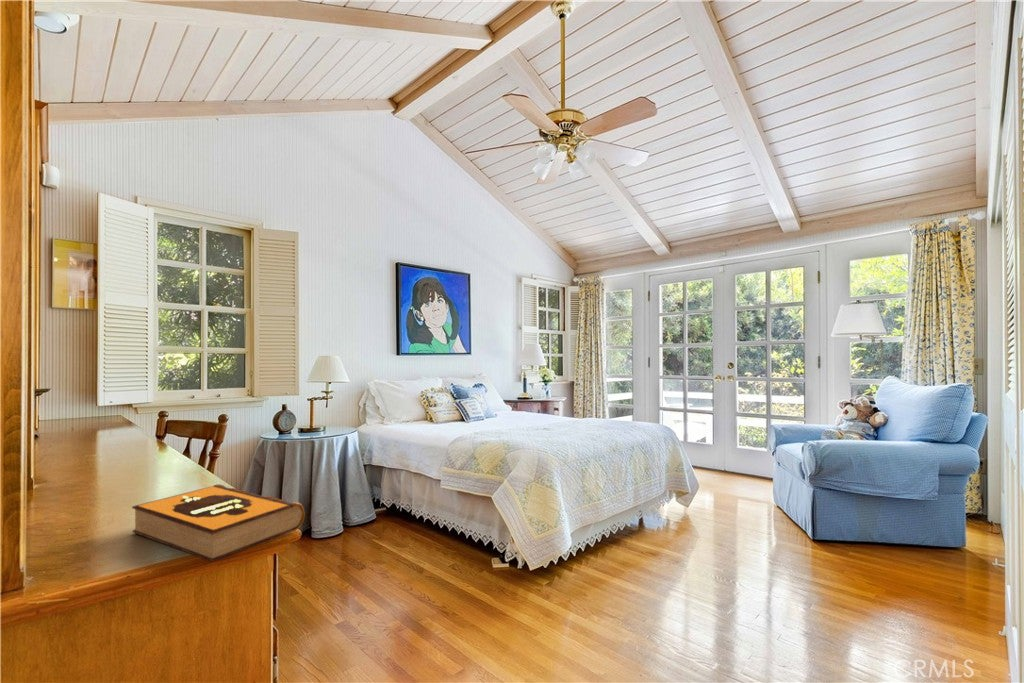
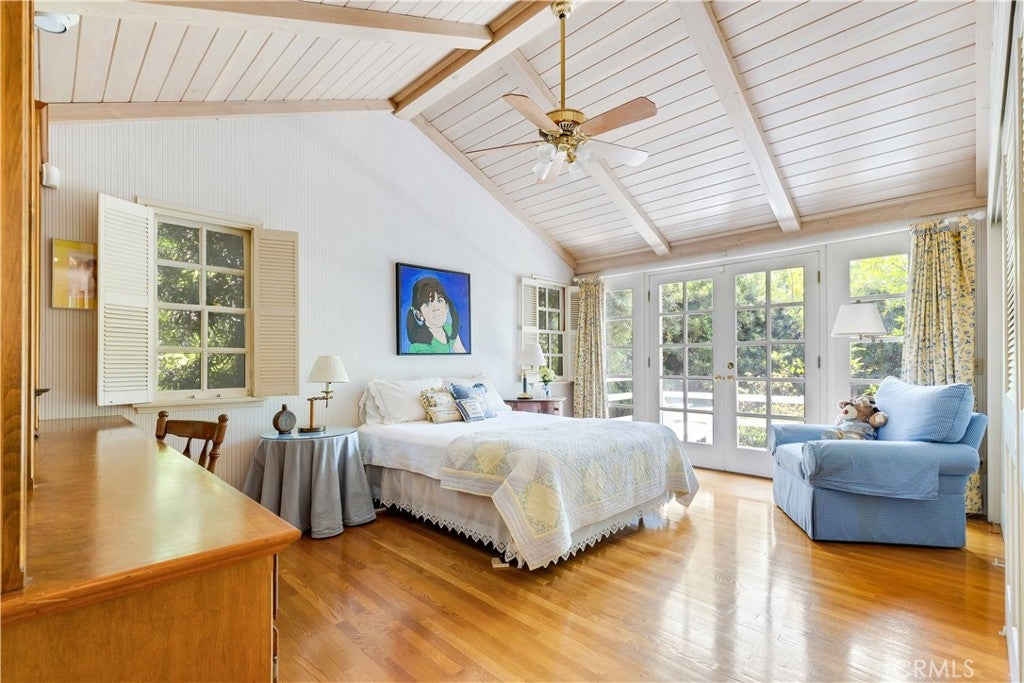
- hardback book [131,483,306,563]
